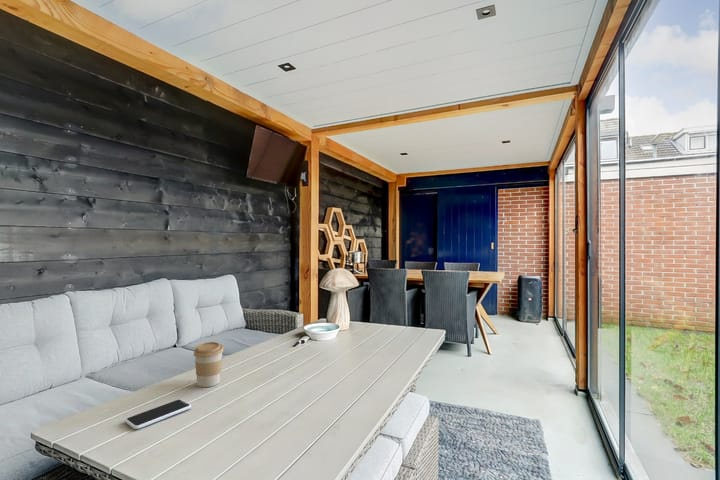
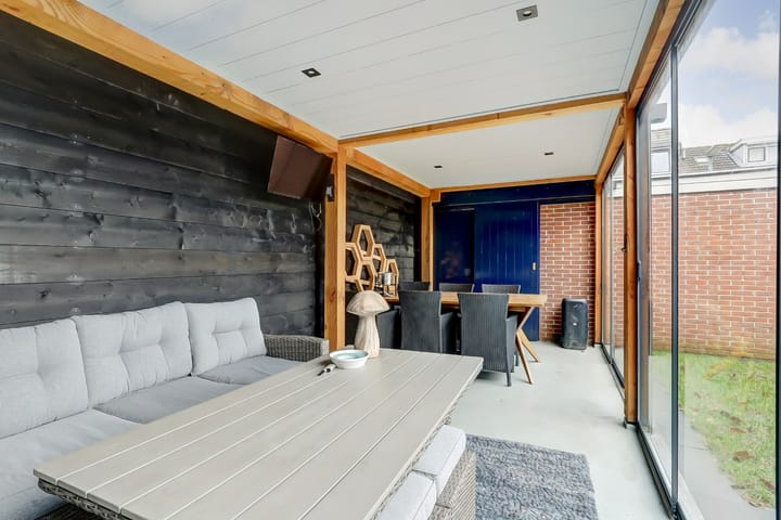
- coffee cup [193,341,225,388]
- smartphone [124,398,192,430]
